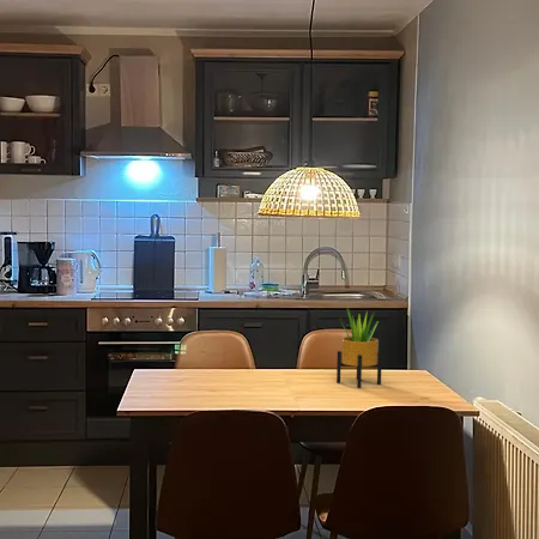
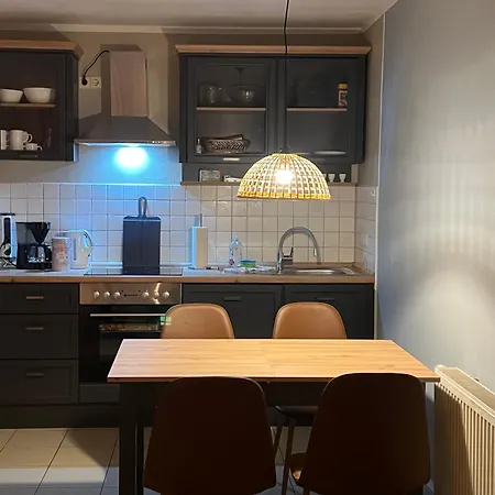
- potted plant [335,305,383,389]
